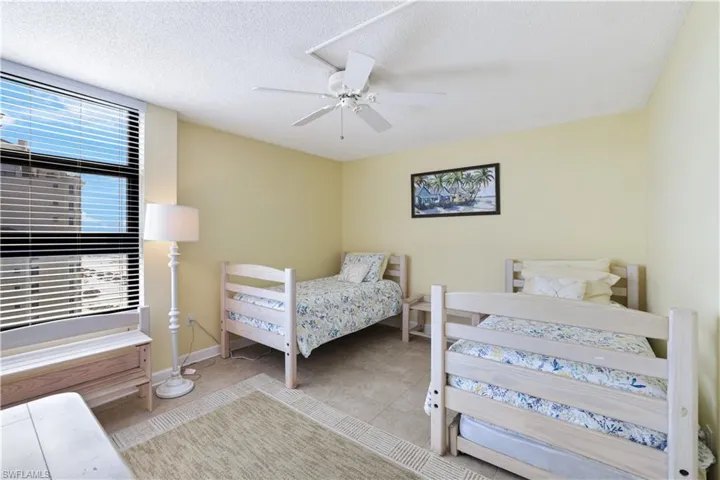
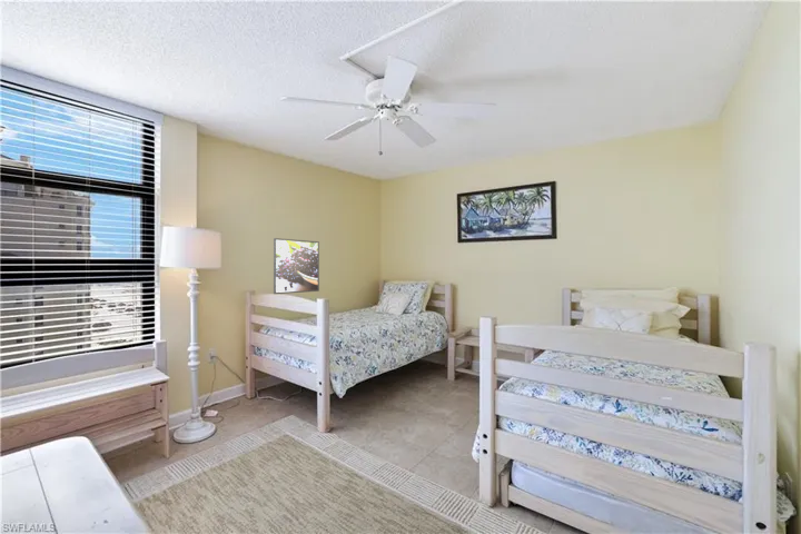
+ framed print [273,237,320,295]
